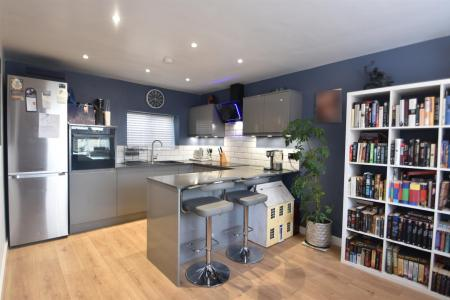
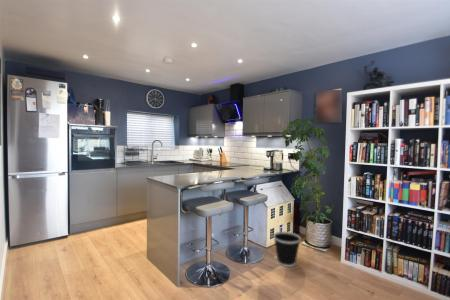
+ wastebasket [272,231,302,268]
